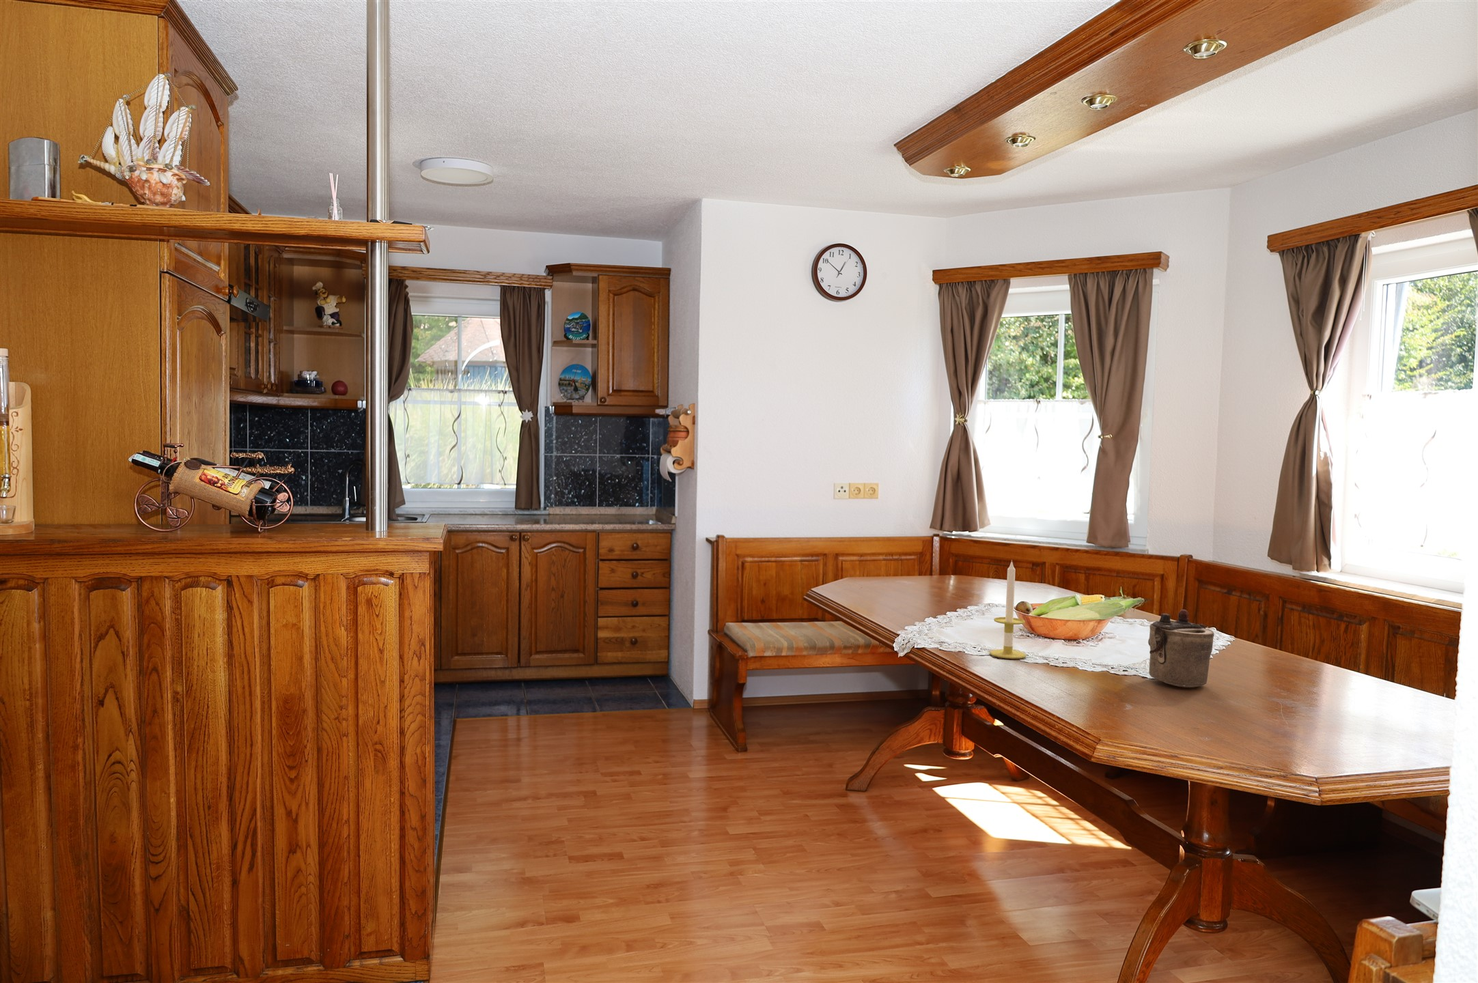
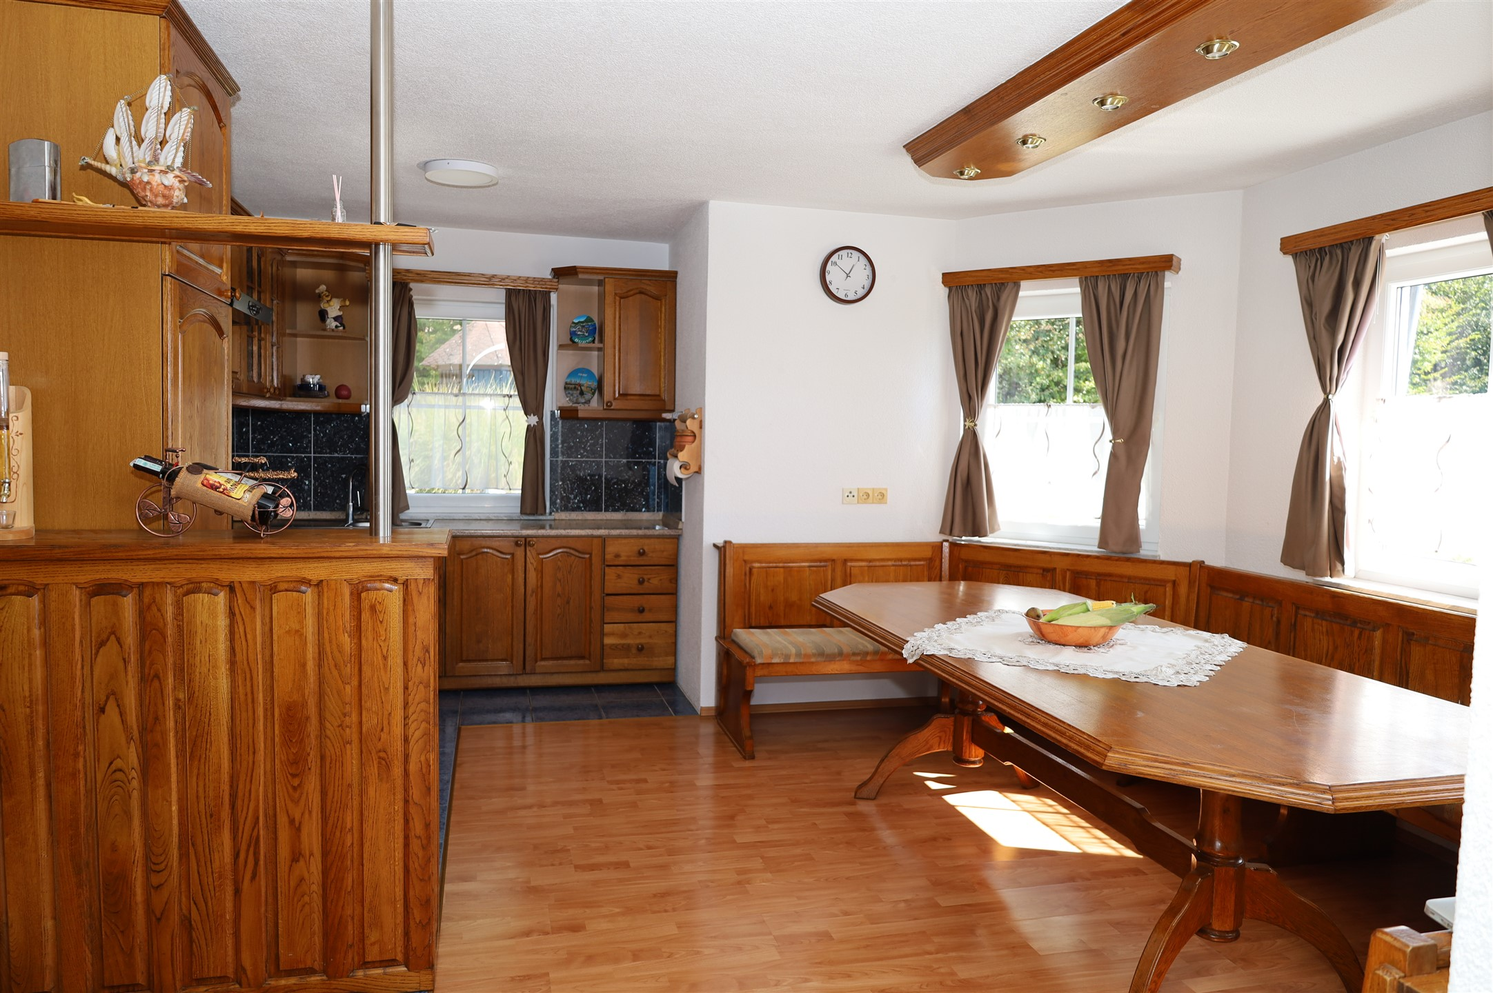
- candle [989,560,1027,659]
- teapot [1148,609,1215,688]
